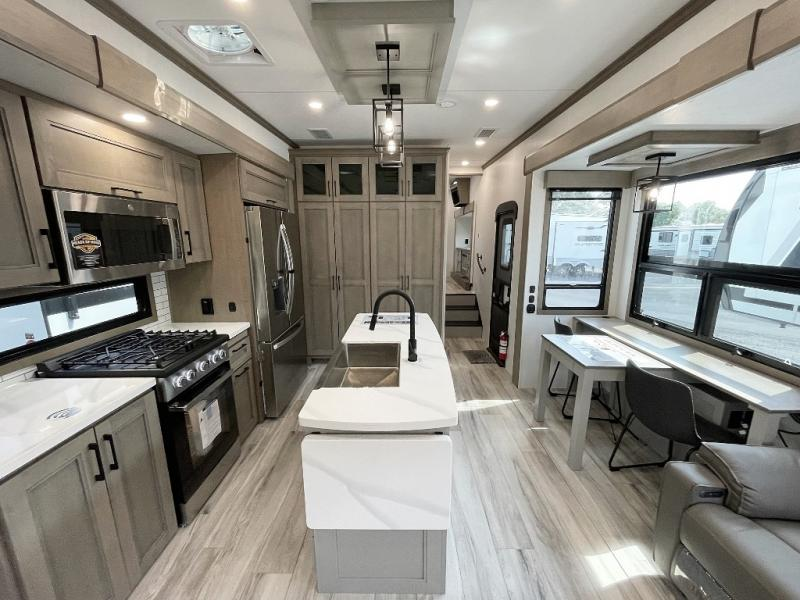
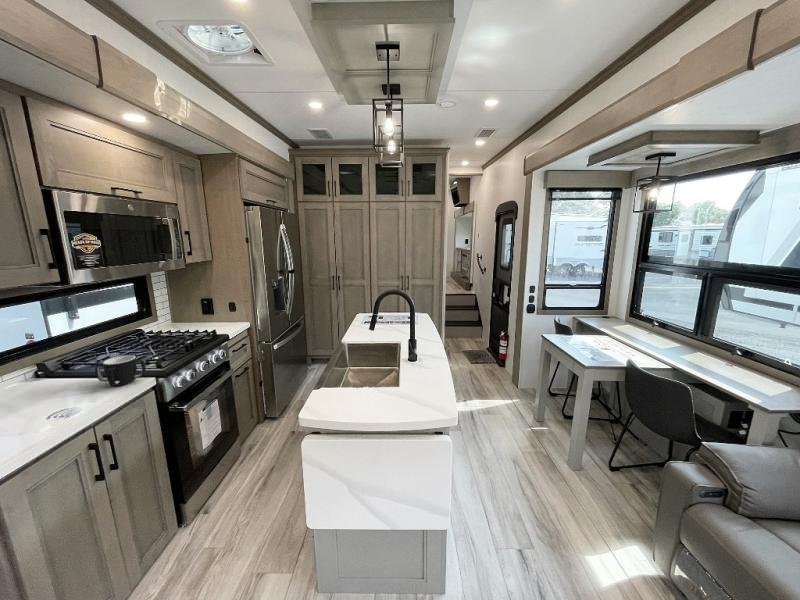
+ mug [94,354,147,387]
